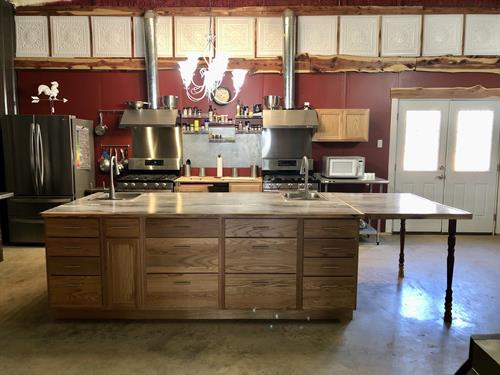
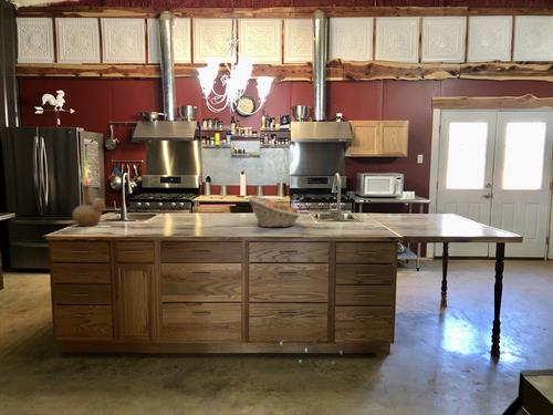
+ fruit basket [247,195,301,228]
+ vase [71,184,107,227]
